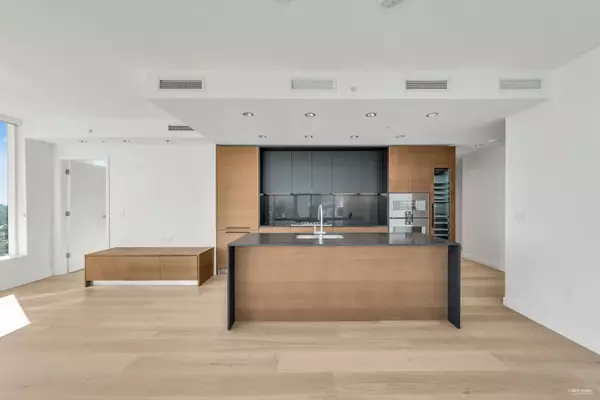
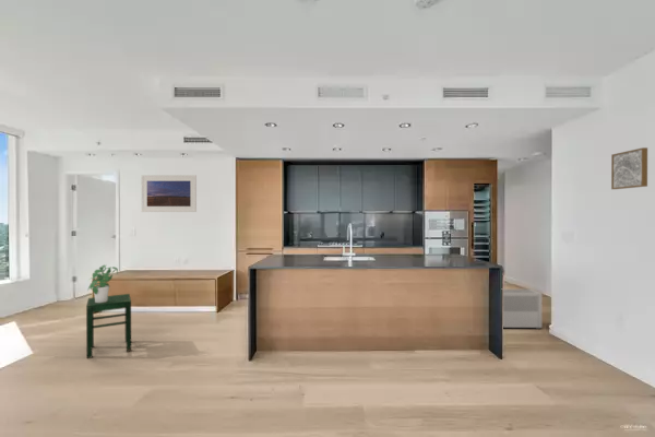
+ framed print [140,174,198,213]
+ air purifier [502,288,543,330]
+ stool [85,293,132,359]
+ potted plant [86,263,119,303]
+ wall art [610,146,648,190]
